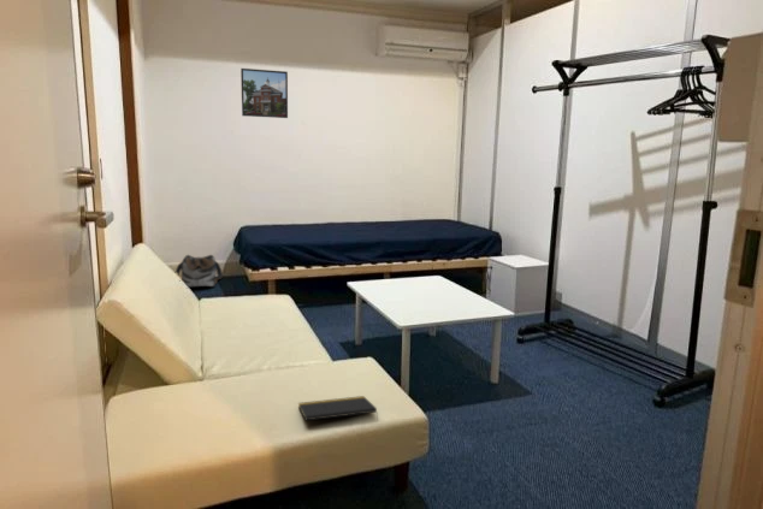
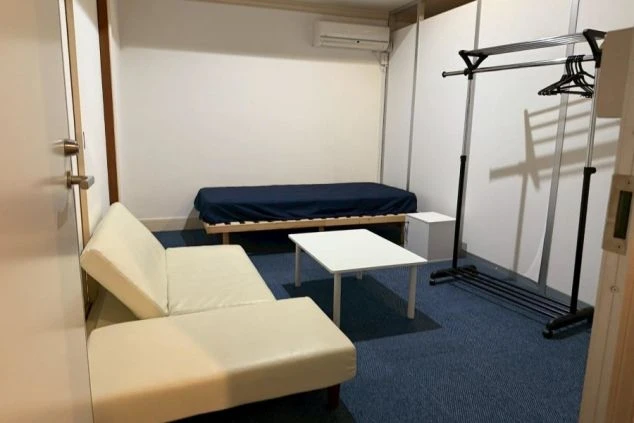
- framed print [239,67,289,119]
- backpack [175,254,224,289]
- notepad [297,395,379,421]
